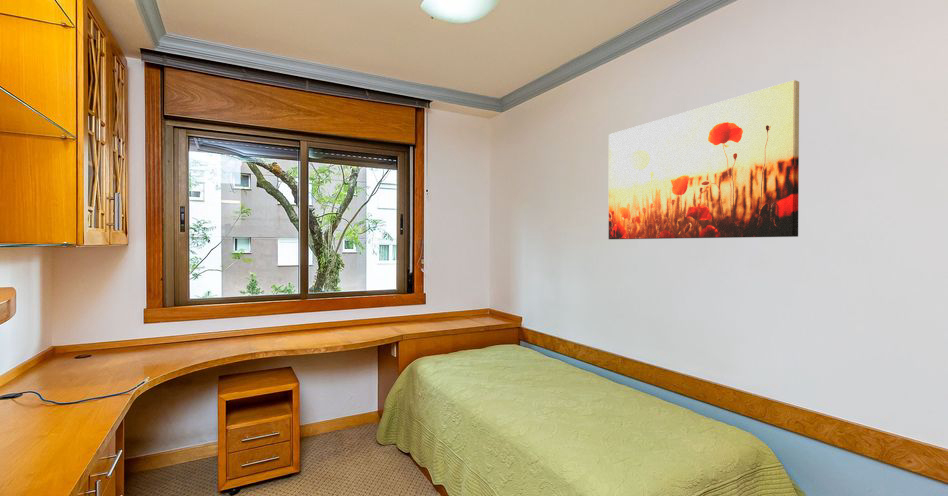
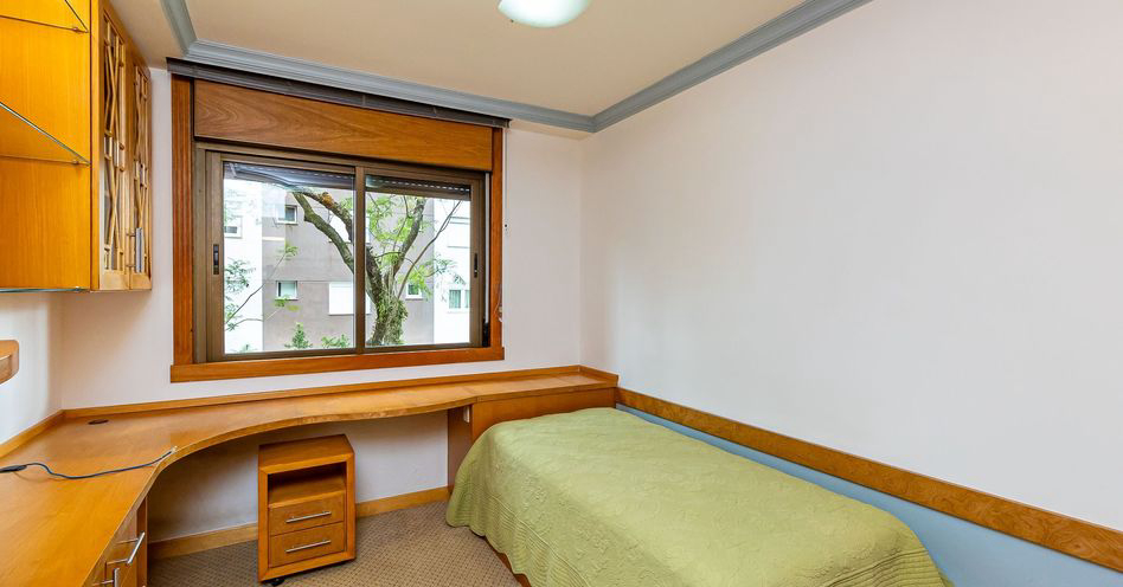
- wall art [608,79,800,240]
